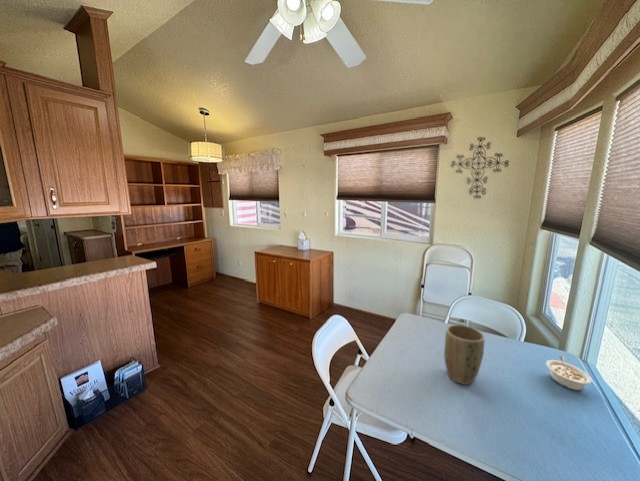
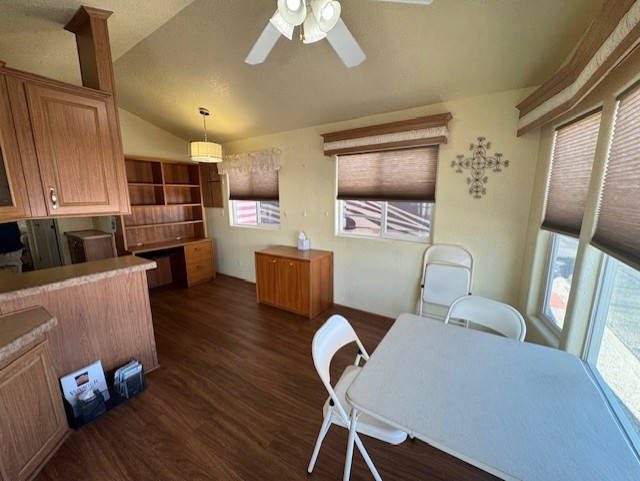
- plant pot [443,324,486,386]
- legume [545,355,593,391]
